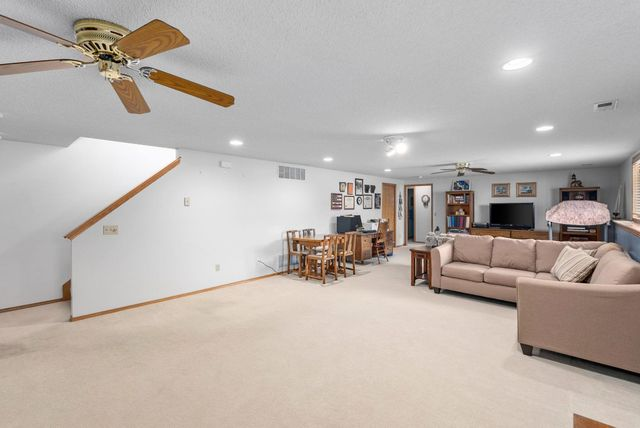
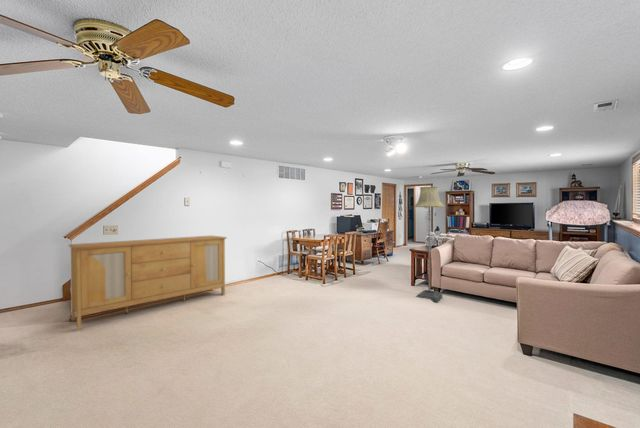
+ sideboard [68,235,228,330]
+ floor lamp [413,185,446,303]
